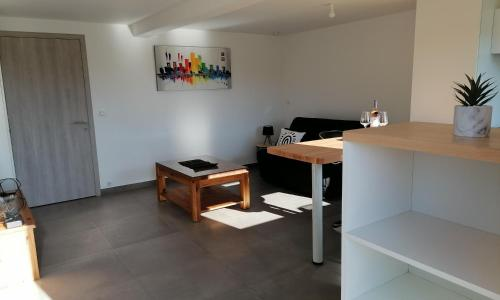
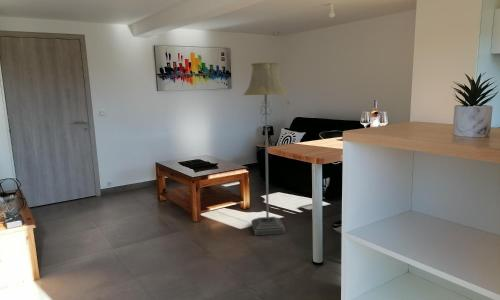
+ floor lamp [242,61,288,236]
